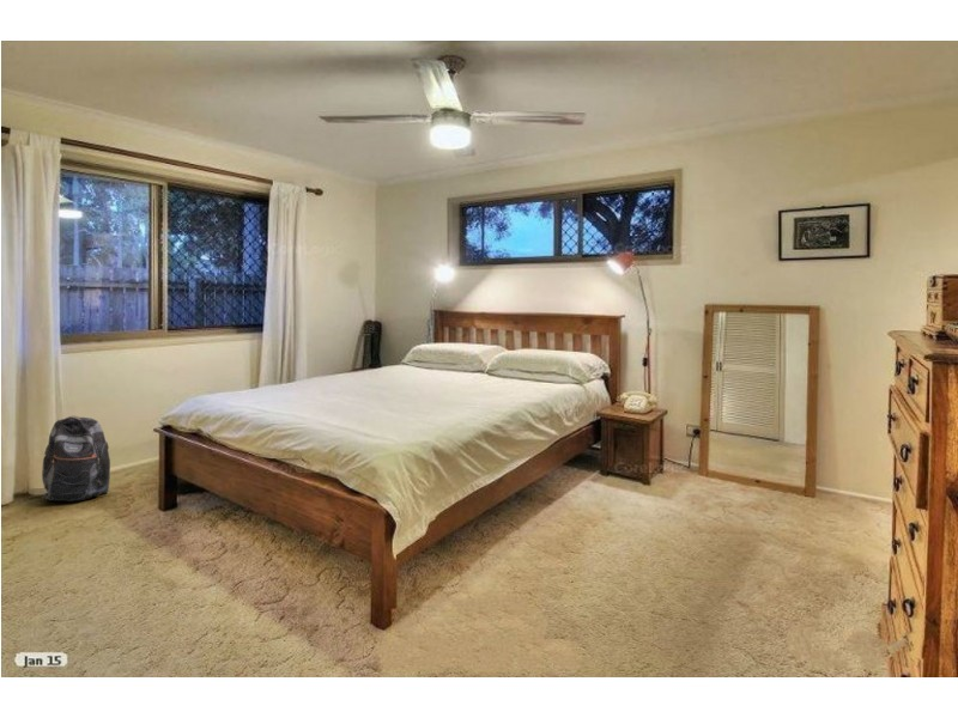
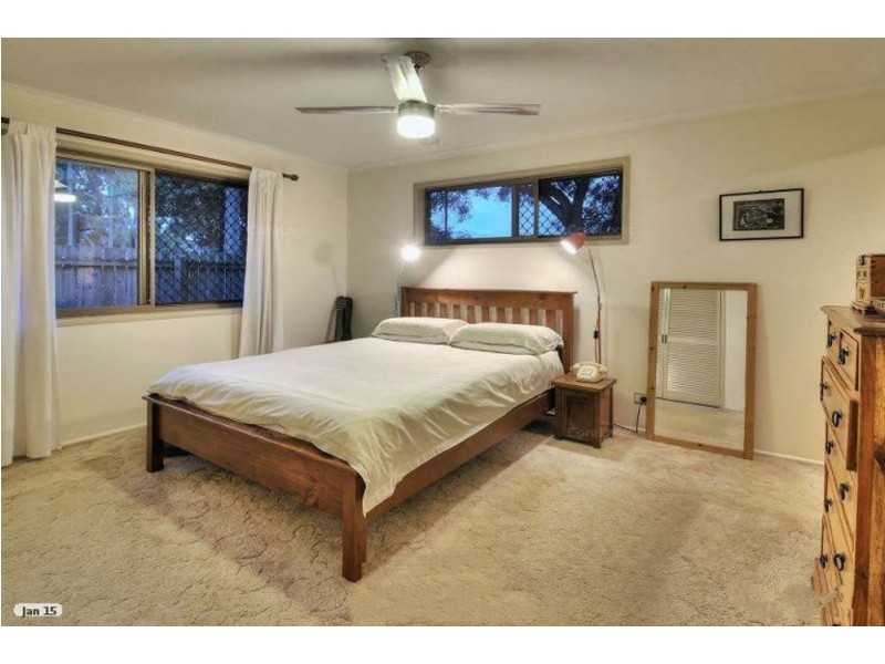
- backpack [40,415,111,504]
